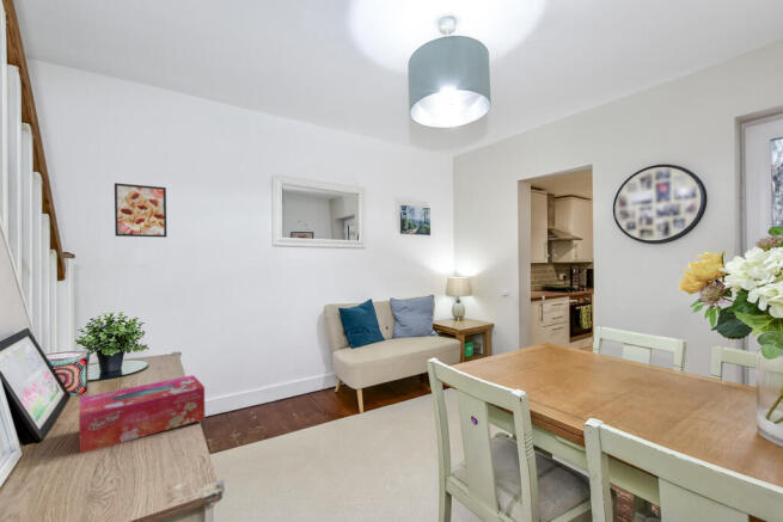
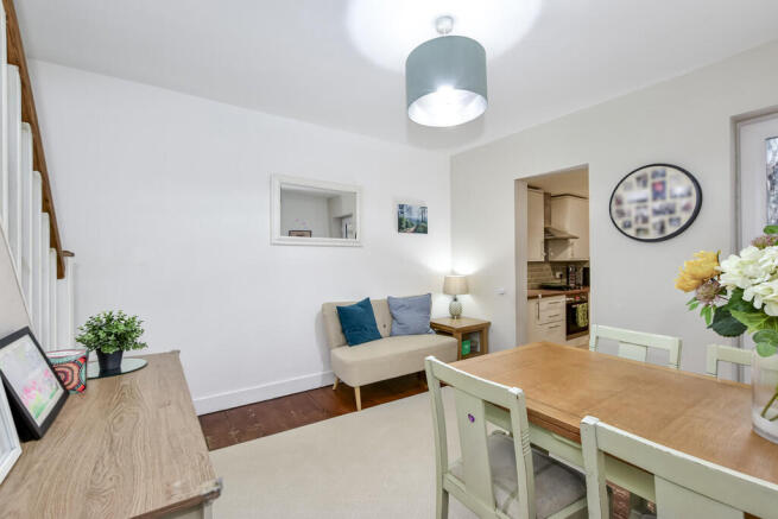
- tissue box [78,374,207,454]
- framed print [114,182,169,239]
